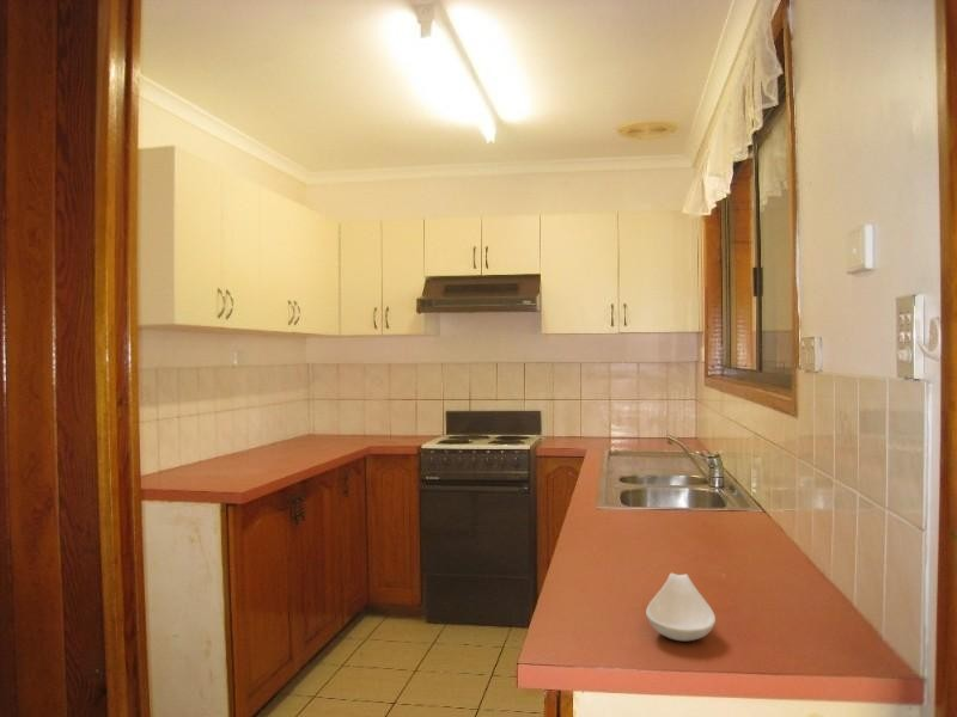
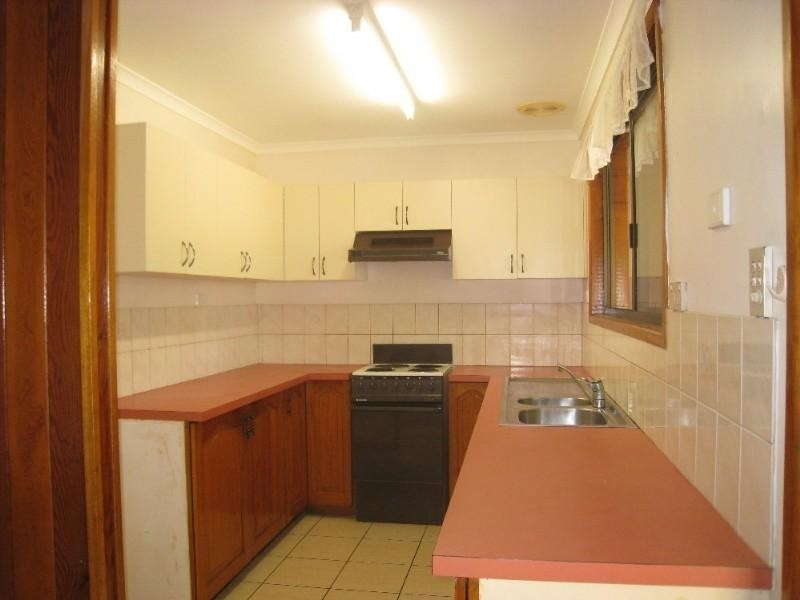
- spoon rest [645,571,717,642]
